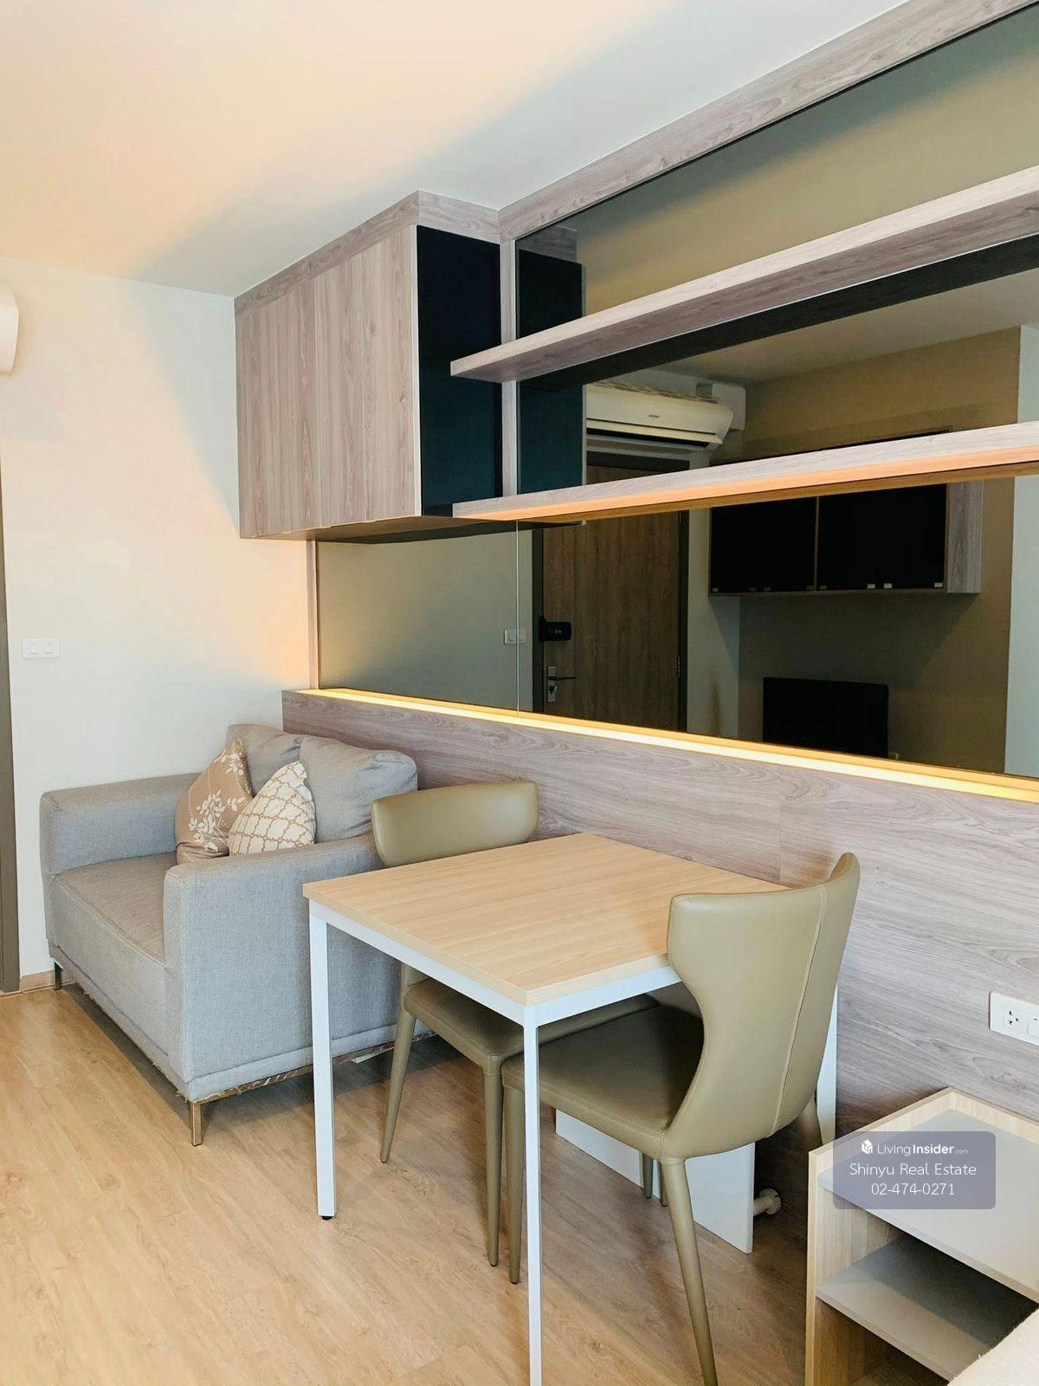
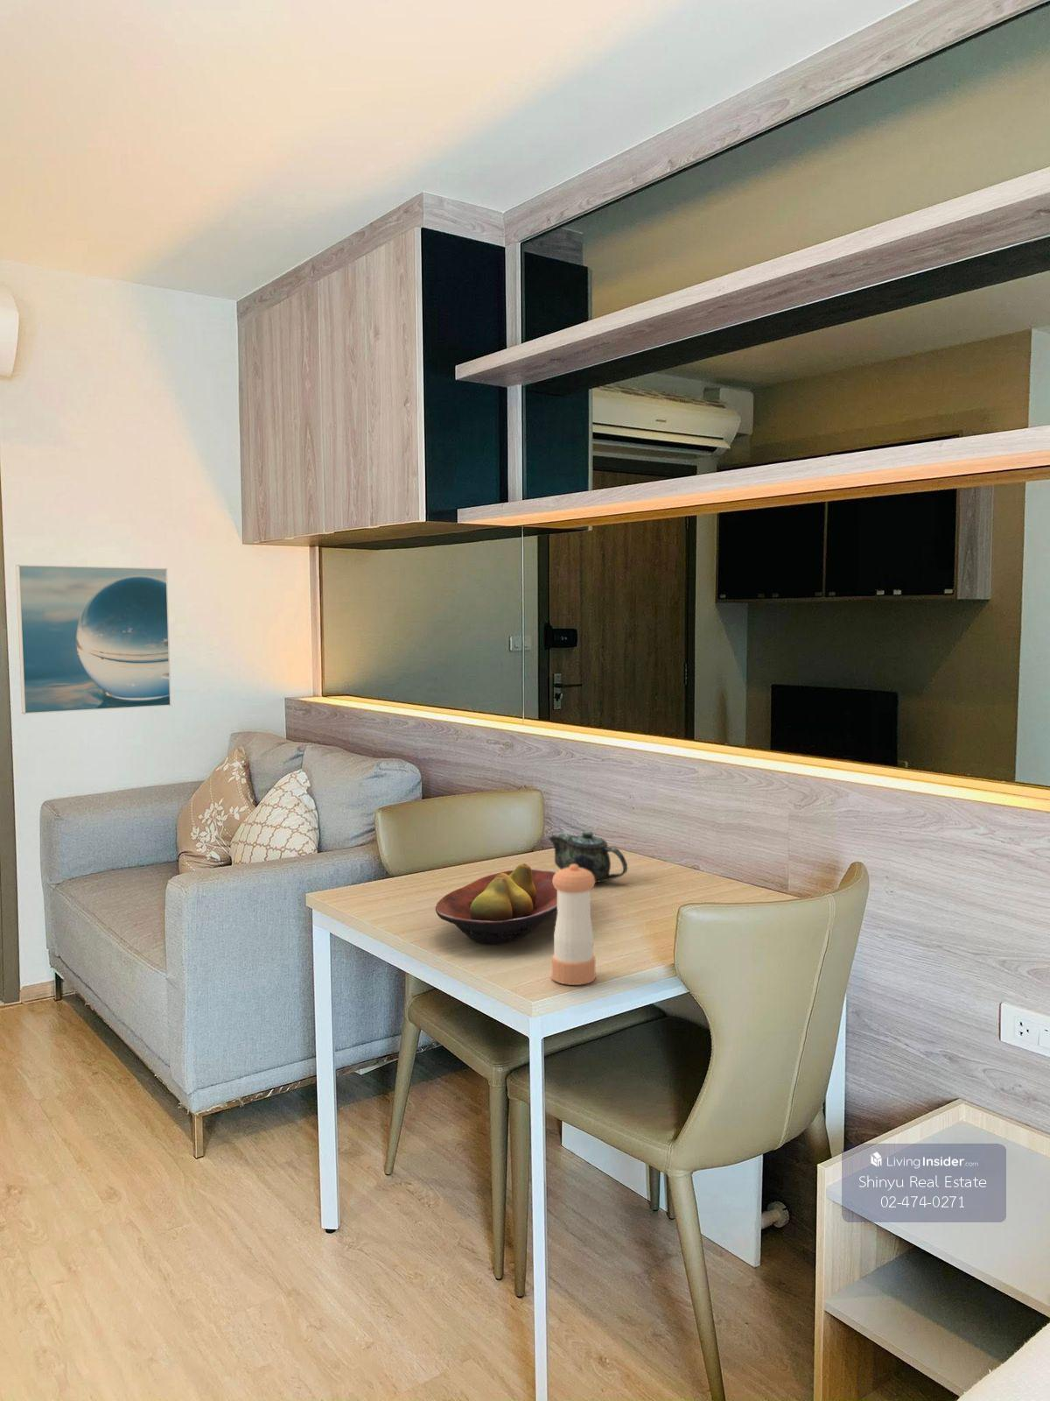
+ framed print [14,564,171,715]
+ chinaware [548,830,629,884]
+ pepper shaker [551,864,596,986]
+ fruit bowl [435,863,557,944]
